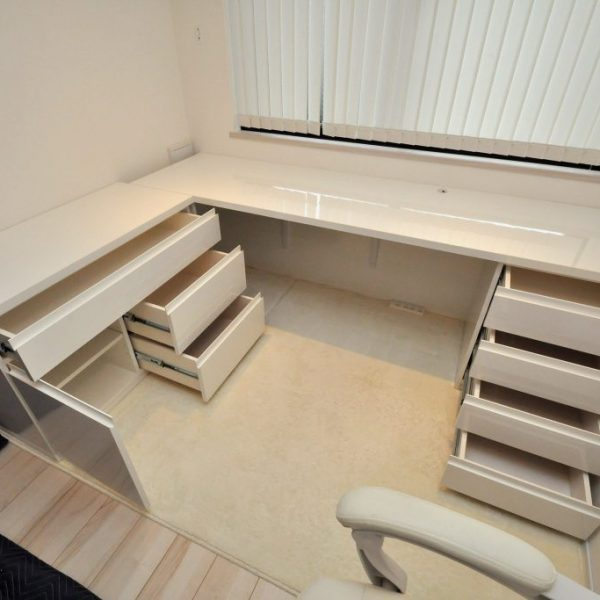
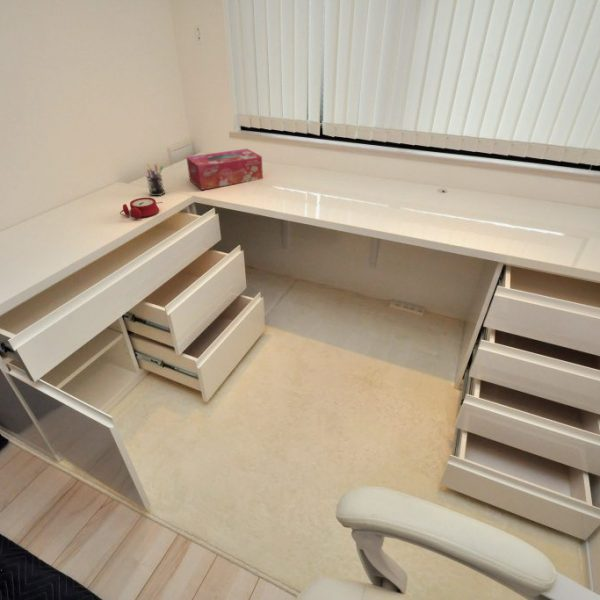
+ pen holder [145,163,166,197]
+ tissue box [185,148,264,191]
+ alarm clock [119,197,163,220]
